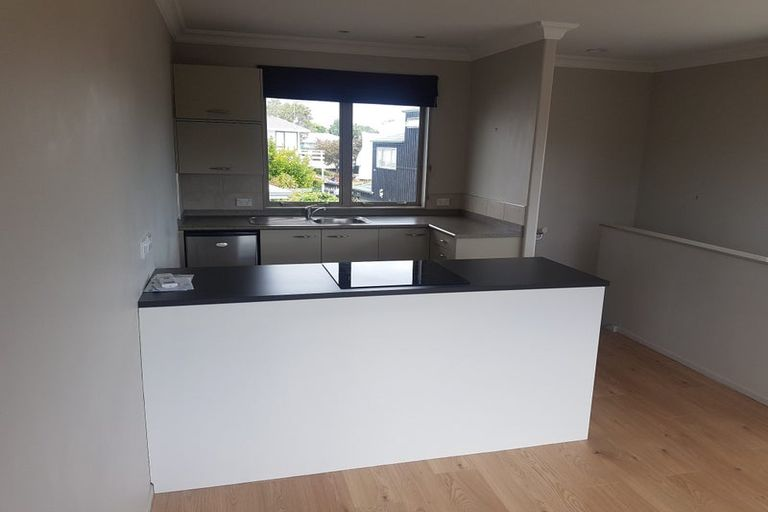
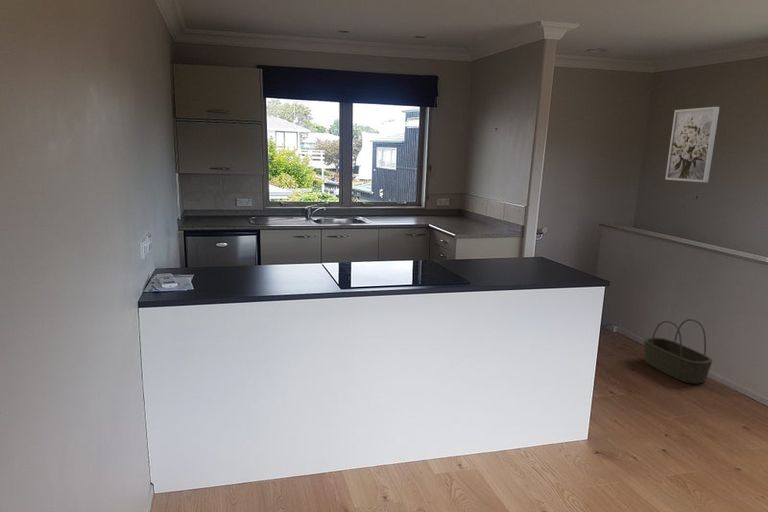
+ basket [643,318,714,385]
+ wall art [665,106,720,183]
